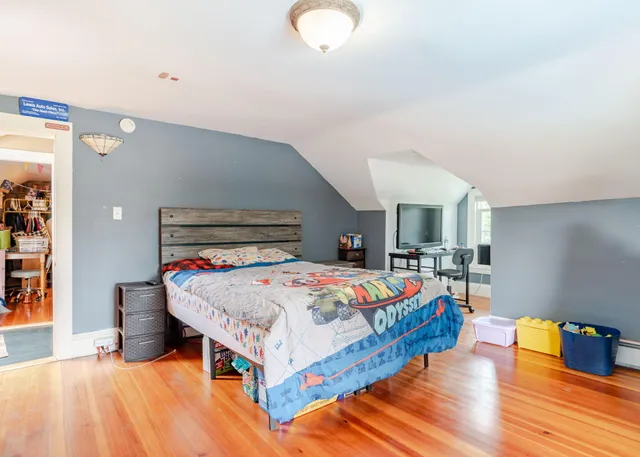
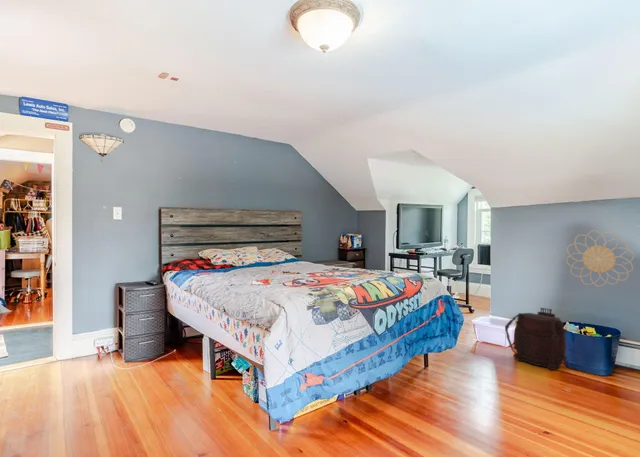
+ backpack [504,307,568,371]
+ decorative wall piece [565,229,636,288]
